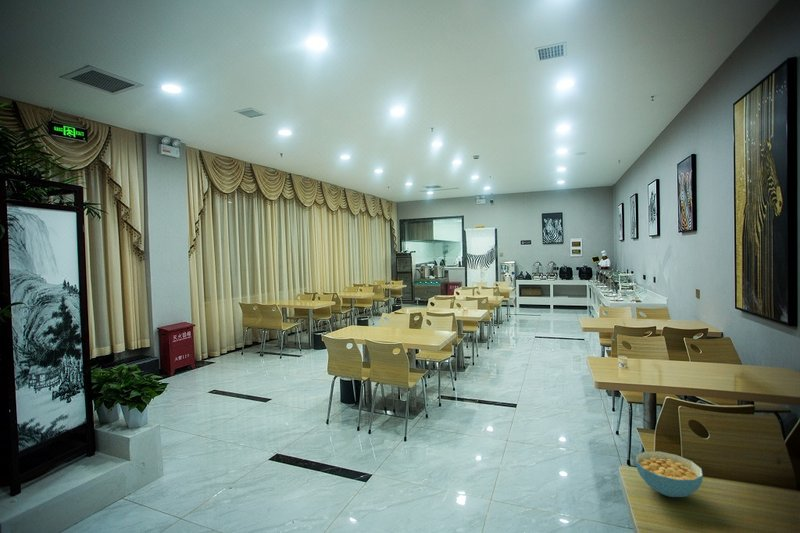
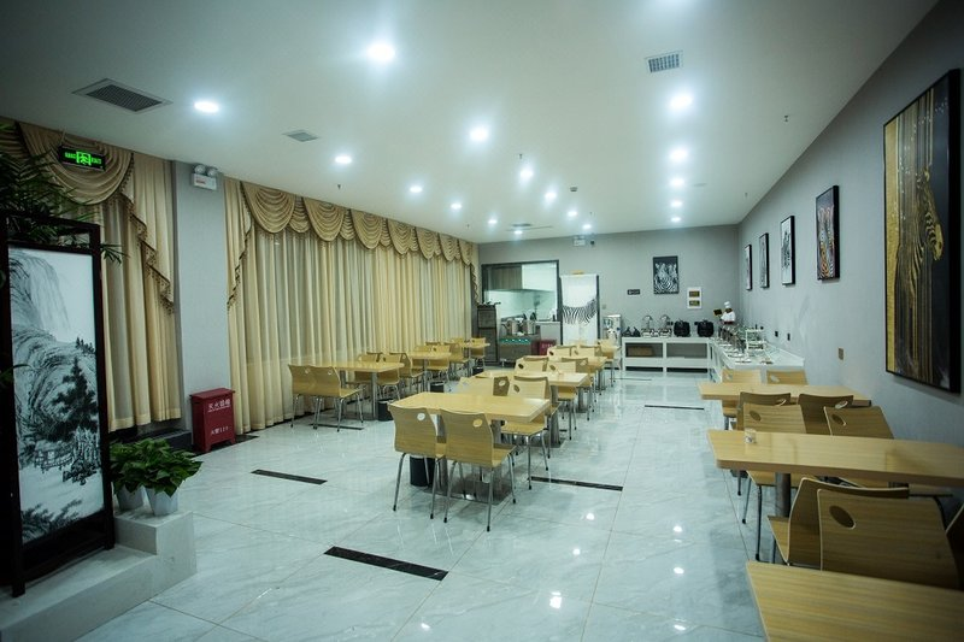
- cereal bowl [635,451,704,498]
